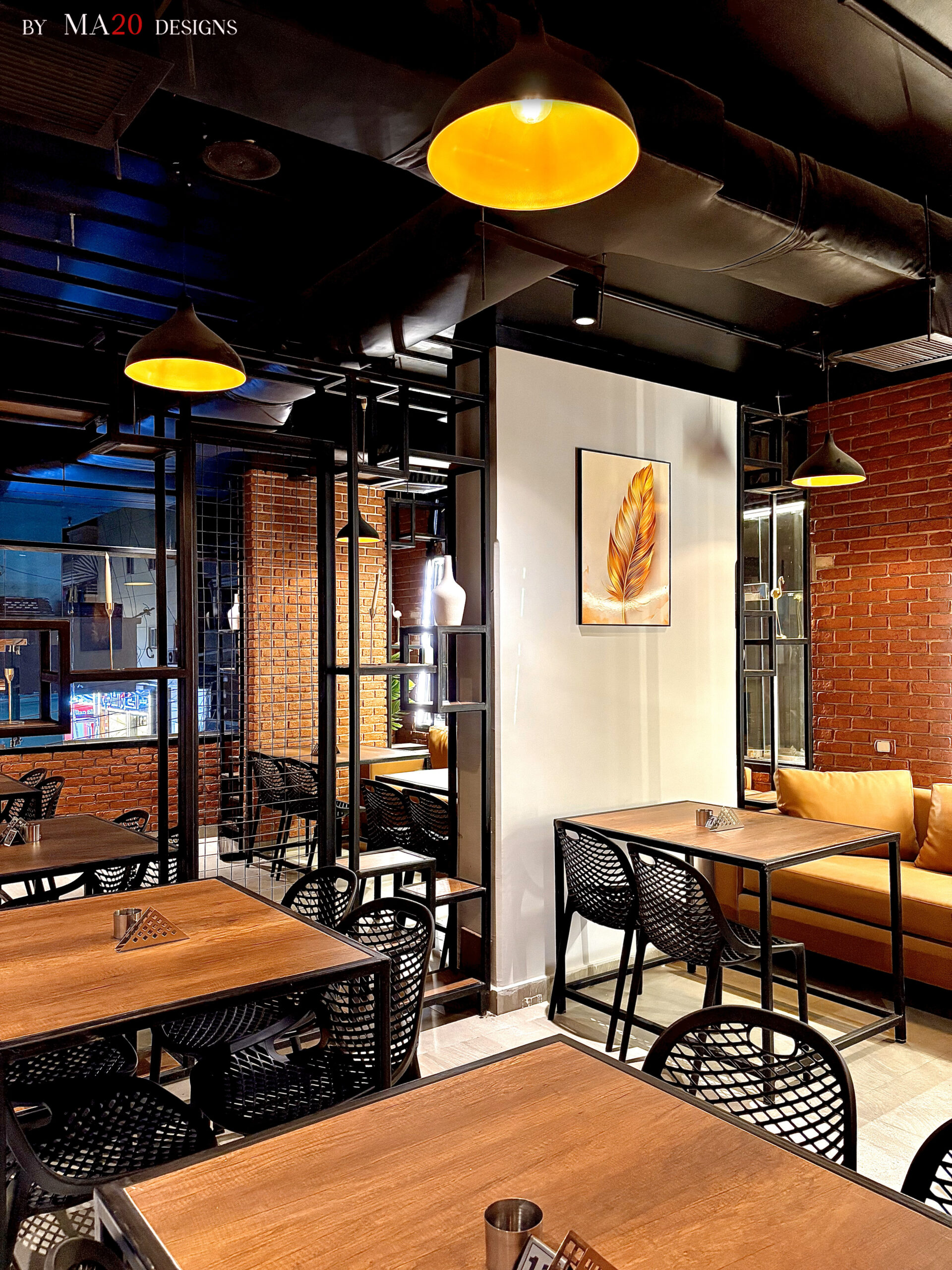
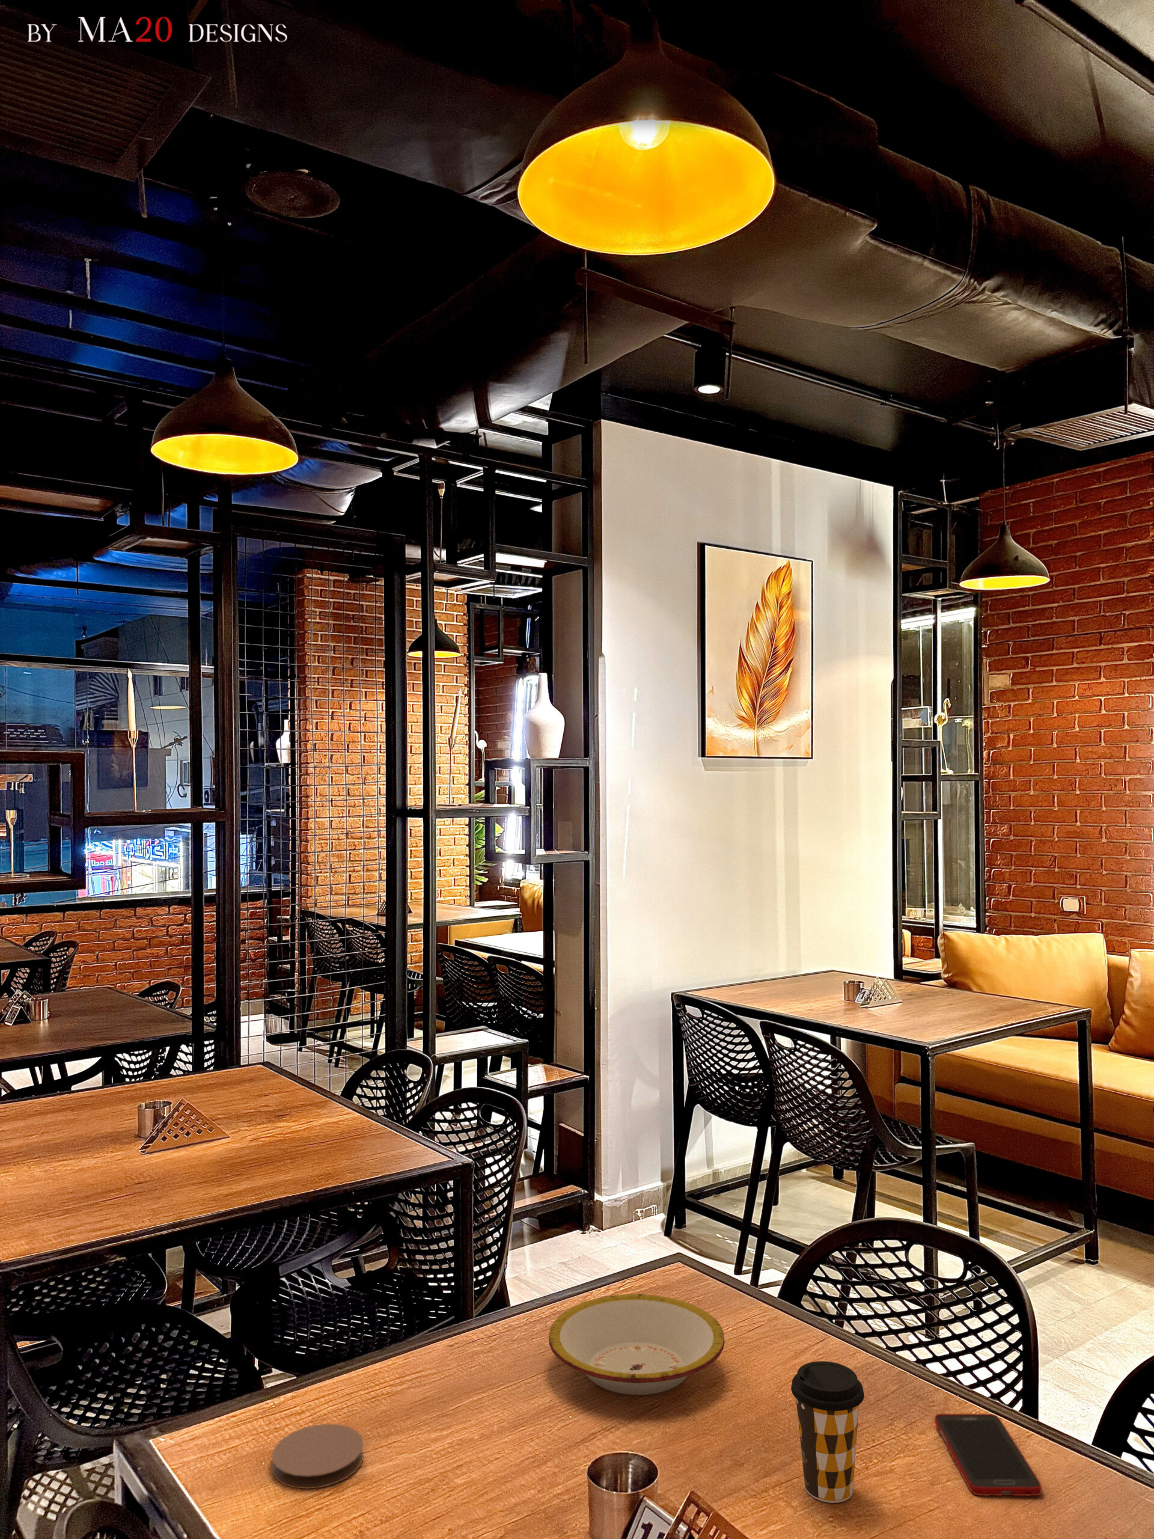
+ coaster [272,1423,364,1489]
+ cell phone [935,1413,1042,1497]
+ bowl [548,1294,725,1396]
+ coffee cup [790,1361,865,1504]
